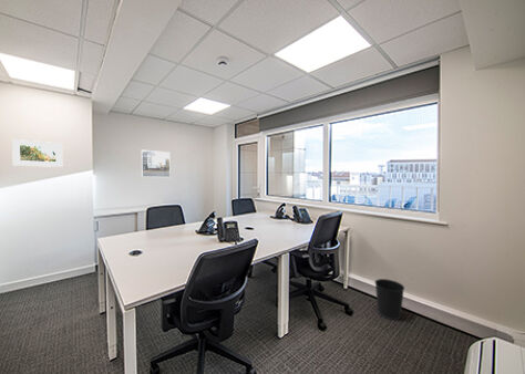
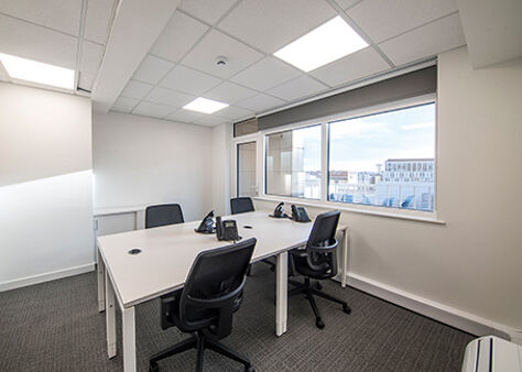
- wastebasket [374,278,405,321]
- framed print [141,149,171,178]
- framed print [11,138,63,168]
